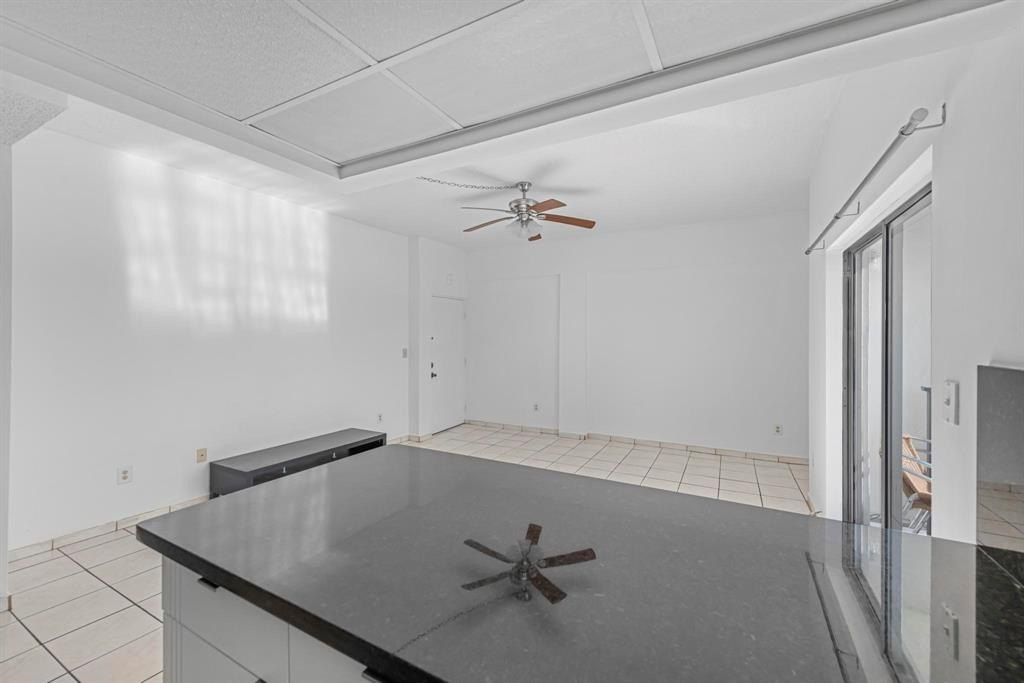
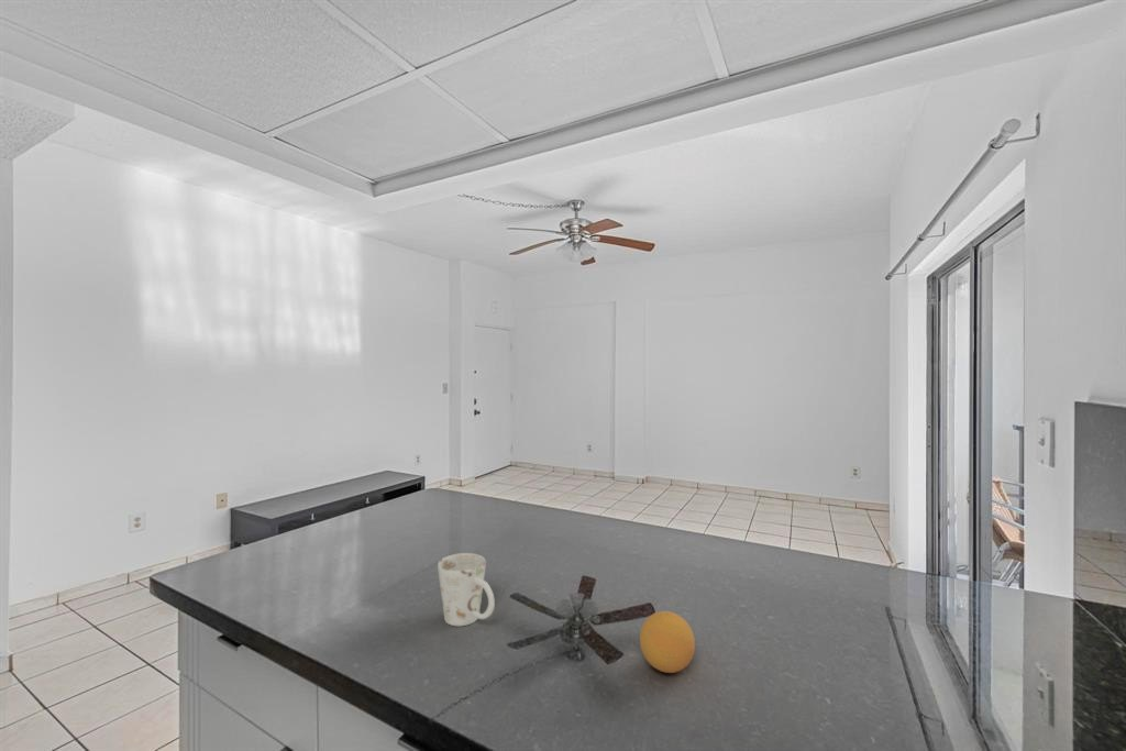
+ fruit [639,610,696,674]
+ mug [437,552,496,627]
